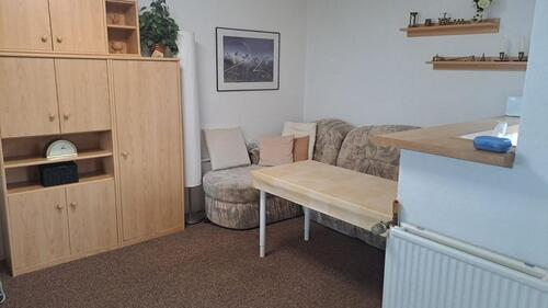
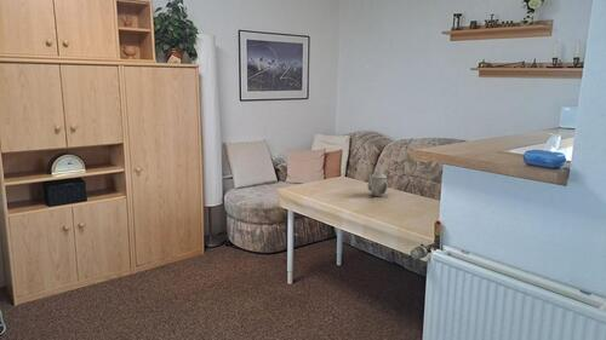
+ teapot [366,167,390,197]
